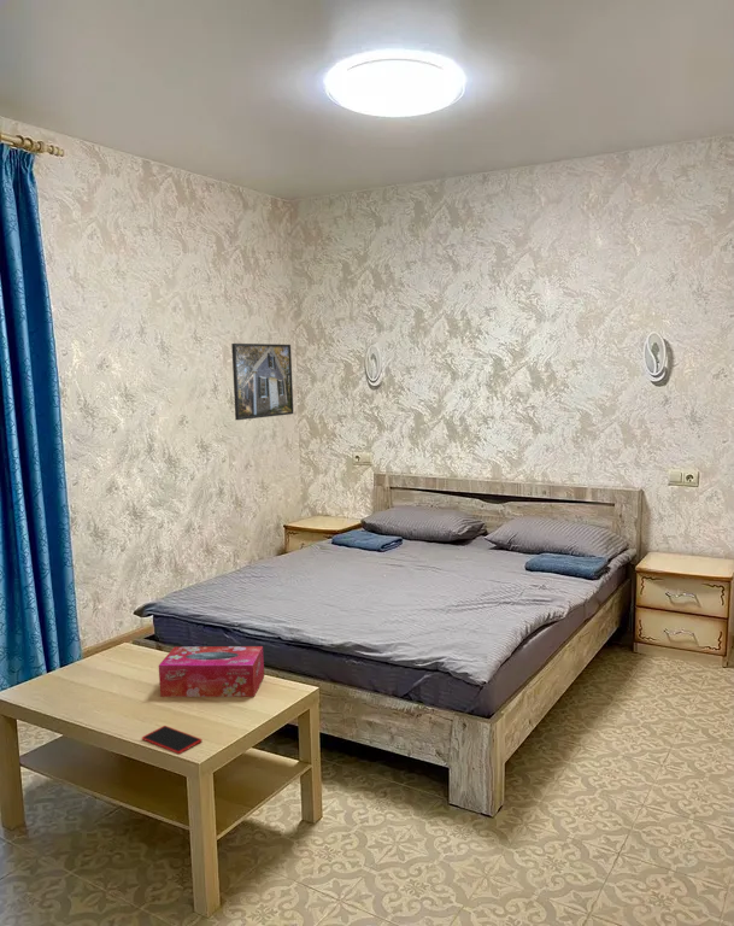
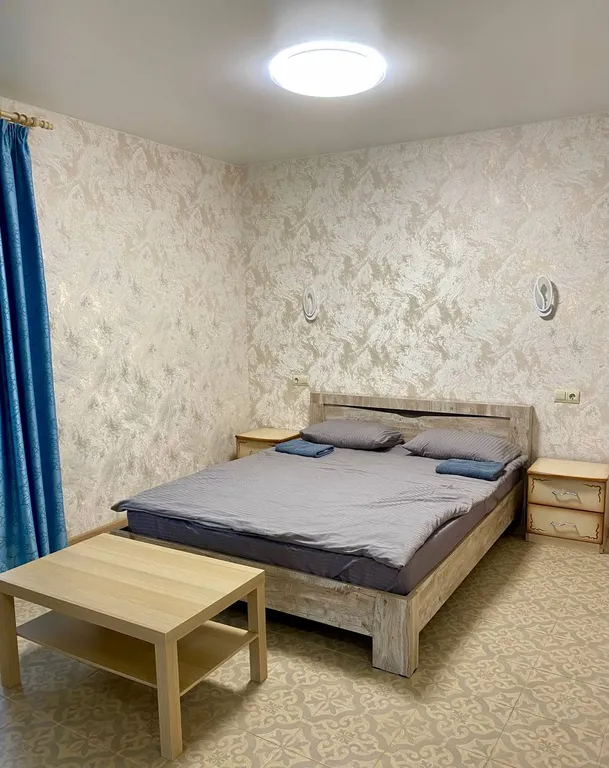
- tissue box [158,645,265,698]
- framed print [230,342,294,421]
- smartphone [141,725,204,755]
